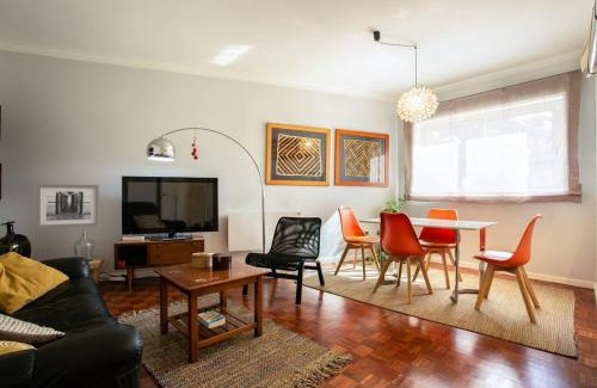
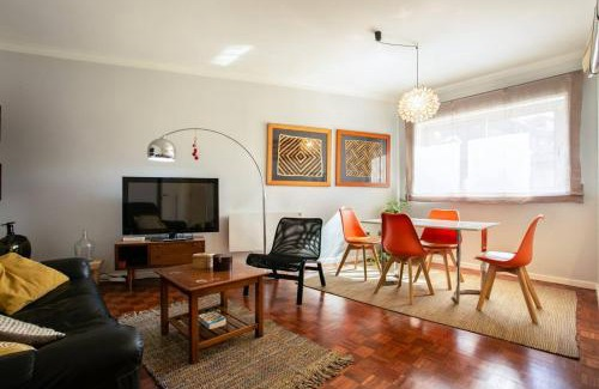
- wall art [36,183,100,229]
